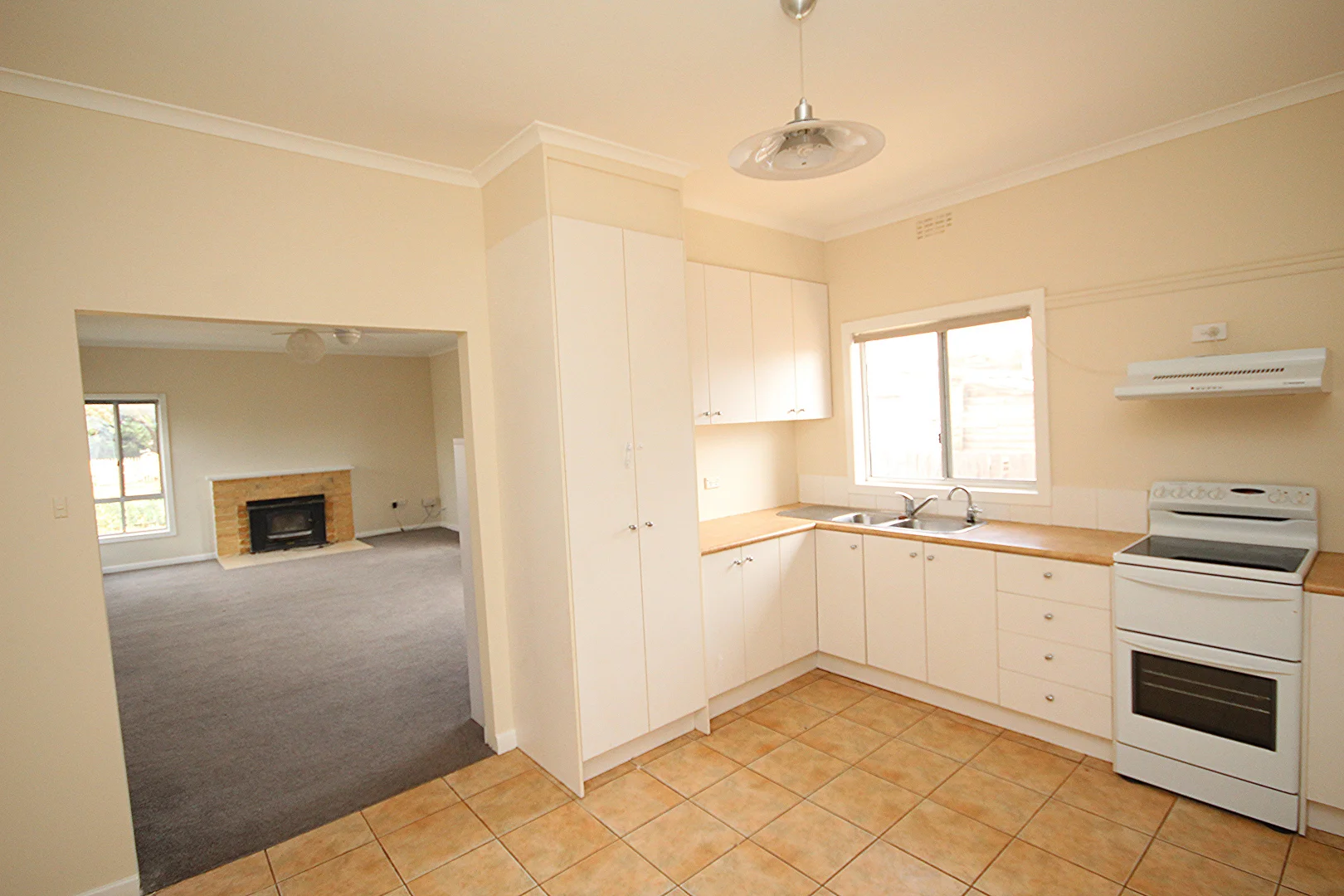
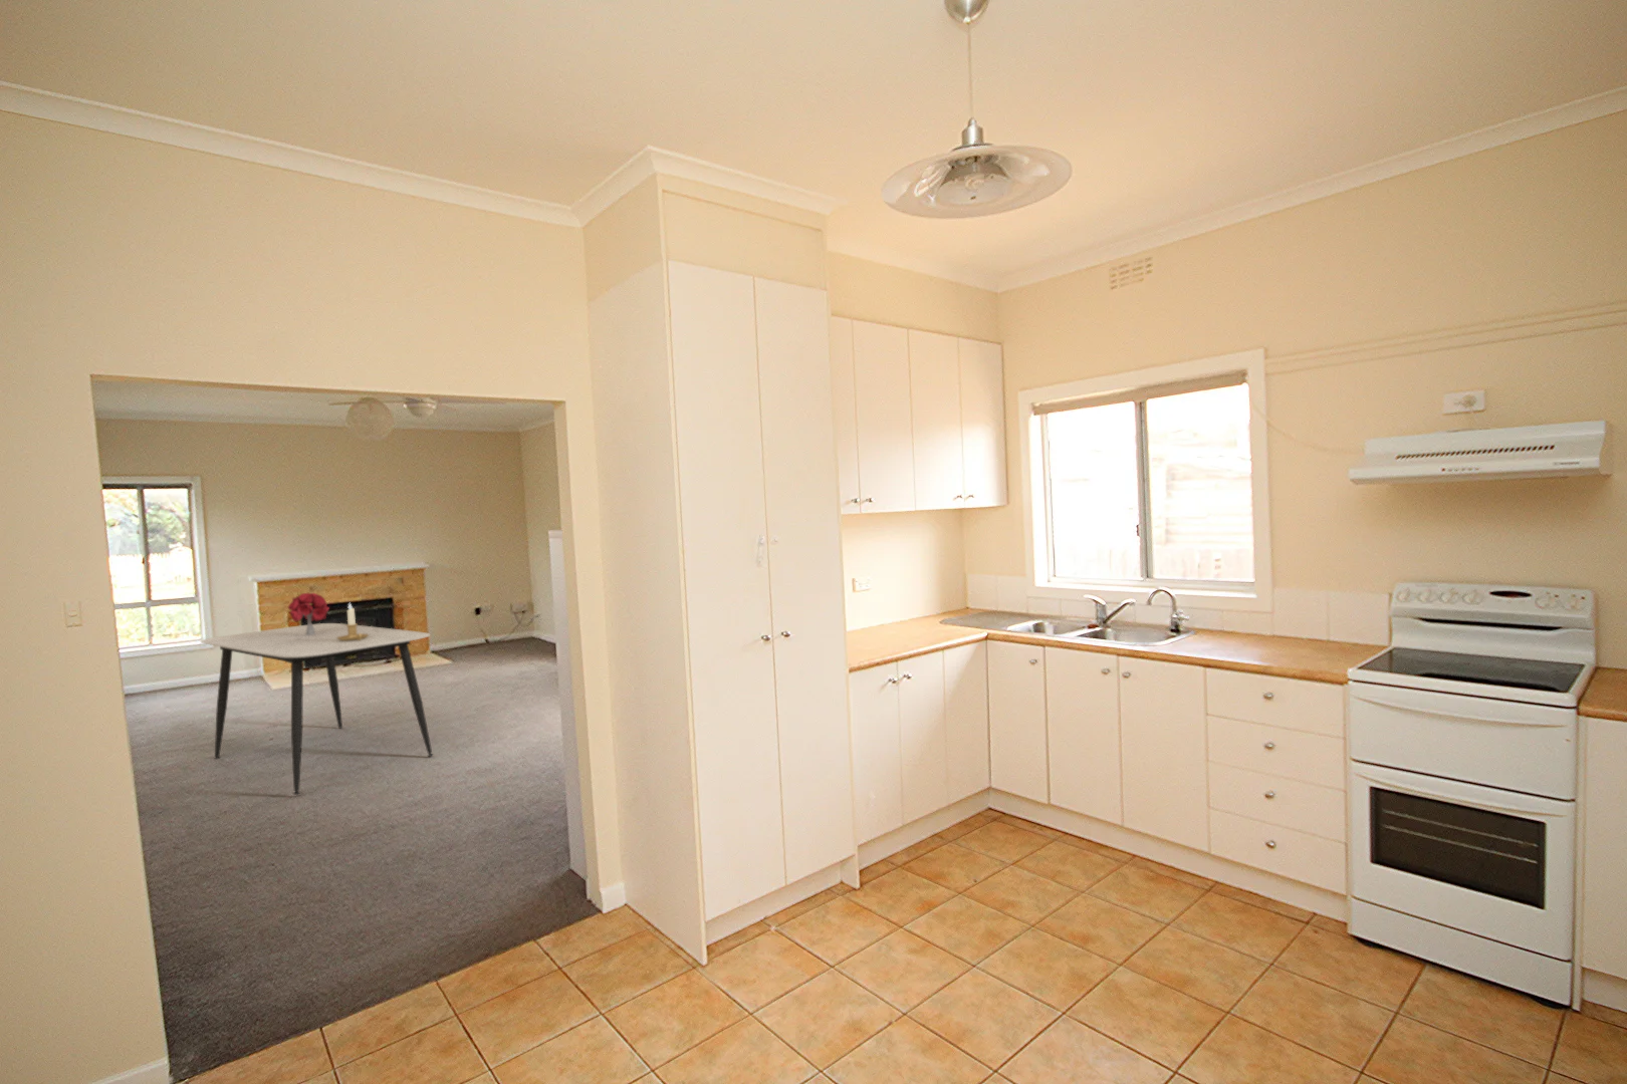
+ dining table [200,622,433,796]
+ candlestick [337,602,368,641]
+ bouquet [287,592,330,635]
